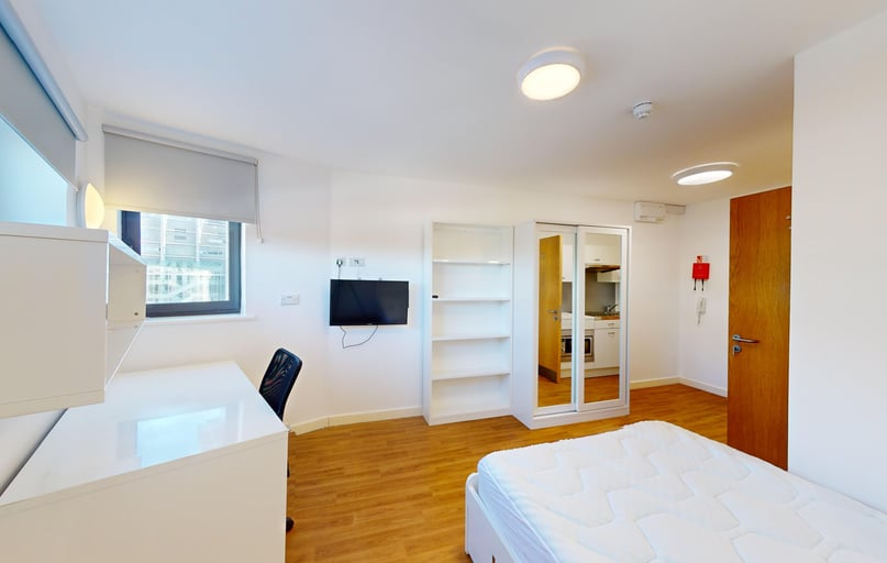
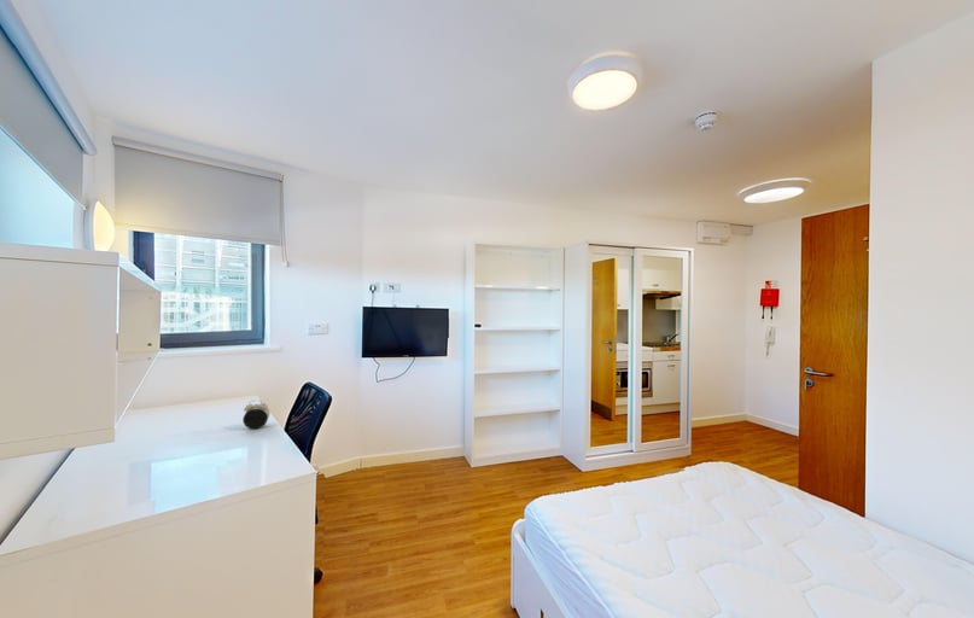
+ alarm clock [241,400,270,430]
